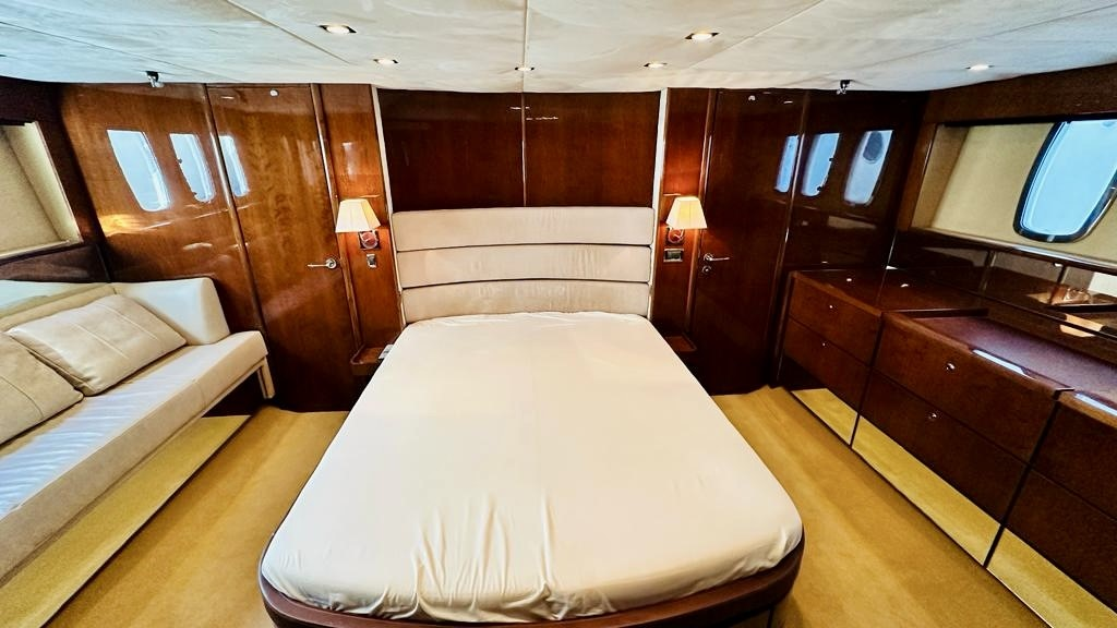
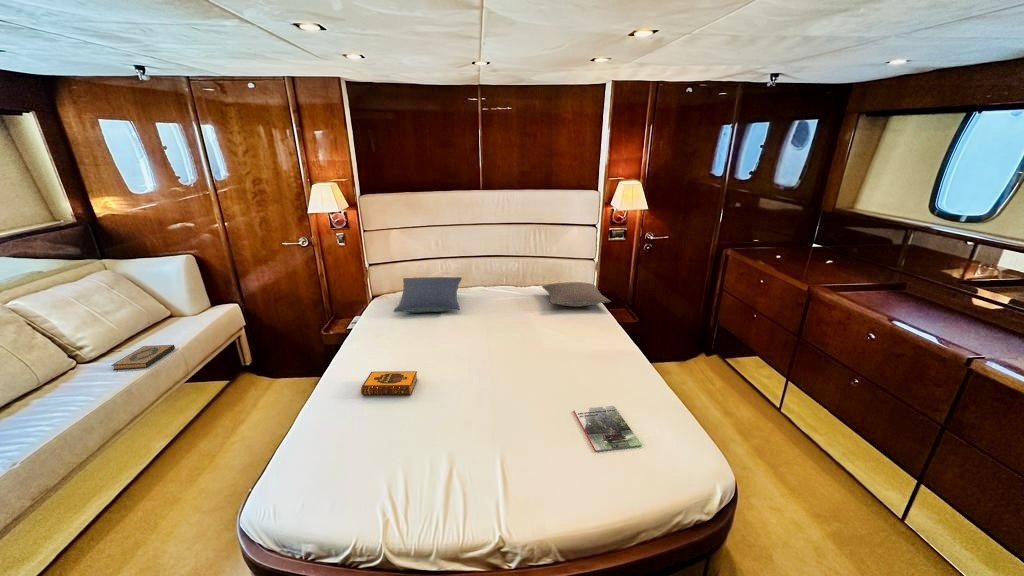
+ hardback book [110,344,176,371]
+ pillow [541,281,611,308]
+ pillow [392,276,463,314]
+ magazine [573,405,643,452]
+ hardback book [360,370,418,396]
